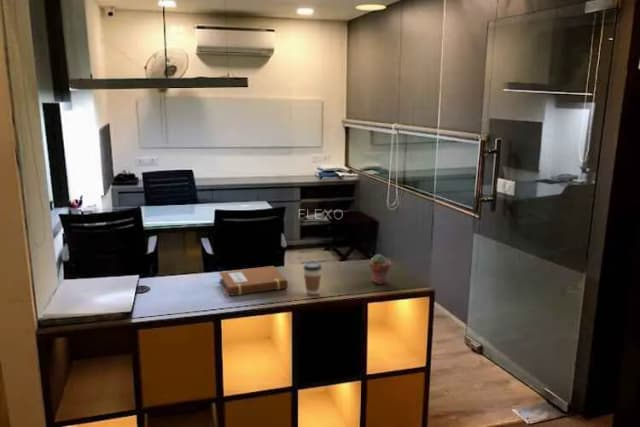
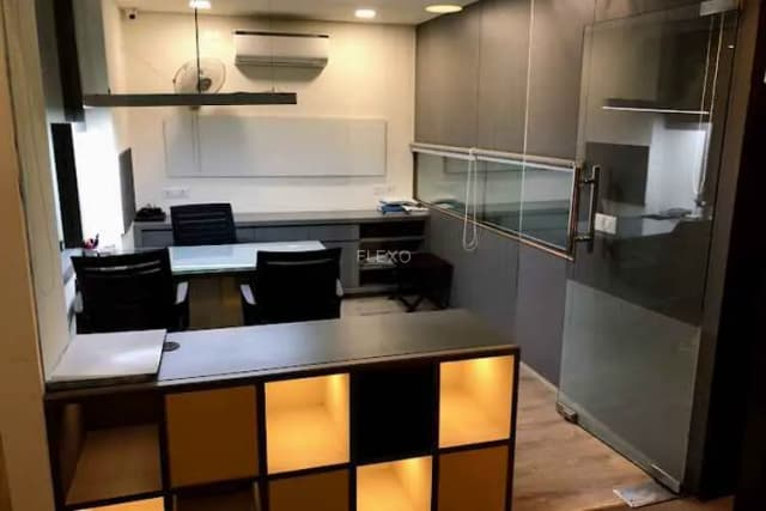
- potted succulent [368,253,392,285]
- coffee cup [302,261,323,296]
- notebook [218,265,289,297]
